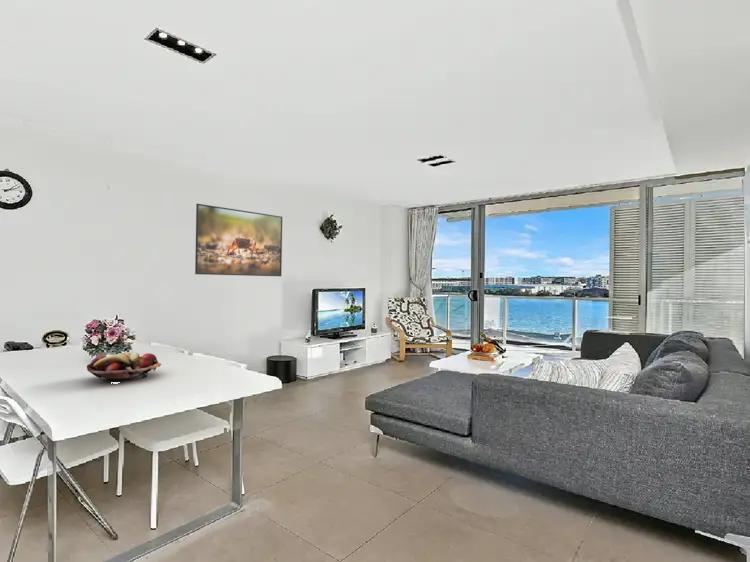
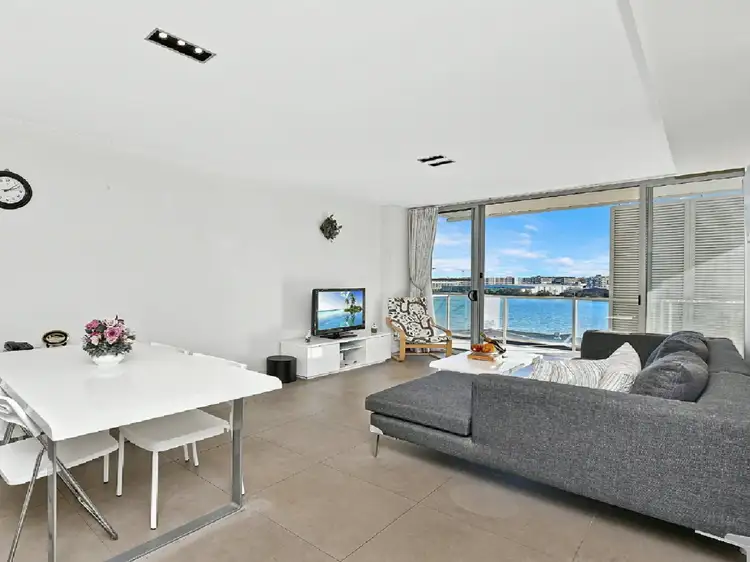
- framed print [194,203,283,277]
- fruit basket [85,351,162,384]
